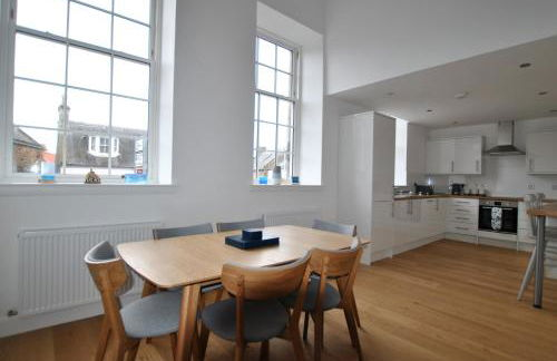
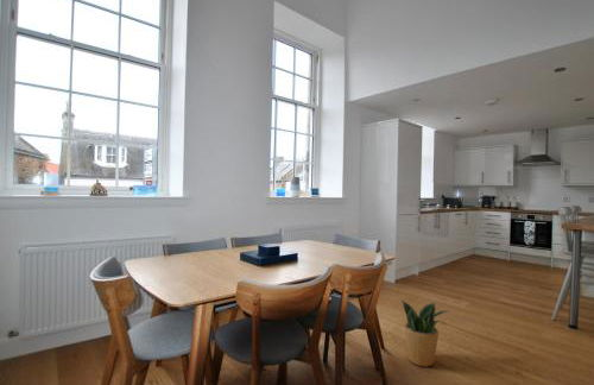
+ potted plant [400,298,451,367]
